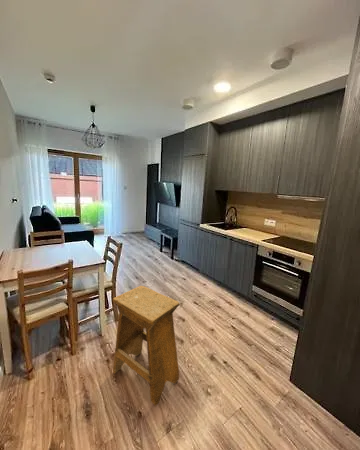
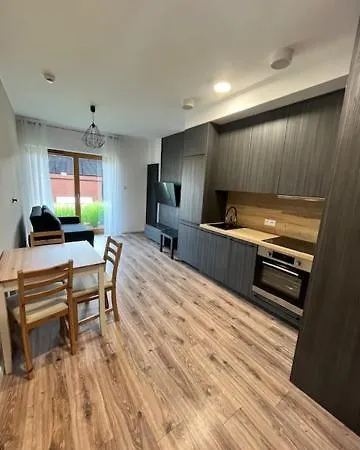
- stool [112,285,181,407]
